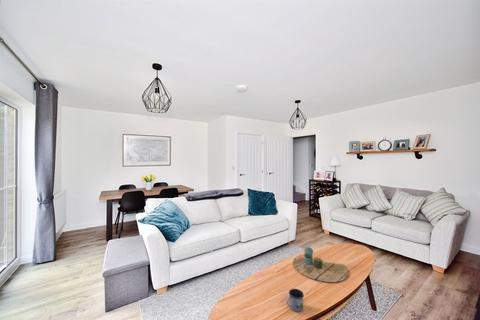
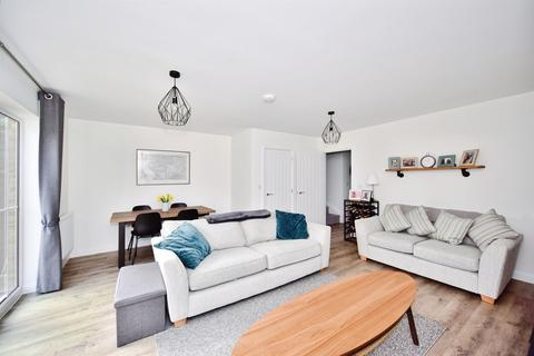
- mug [286,288,305,313]
- decorative tray [292,246,350,283]
